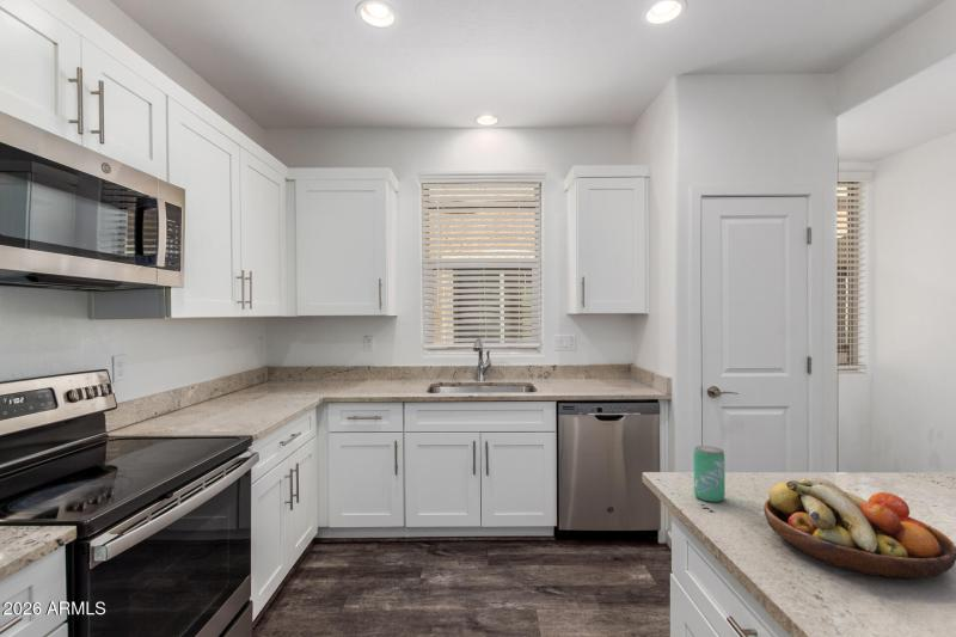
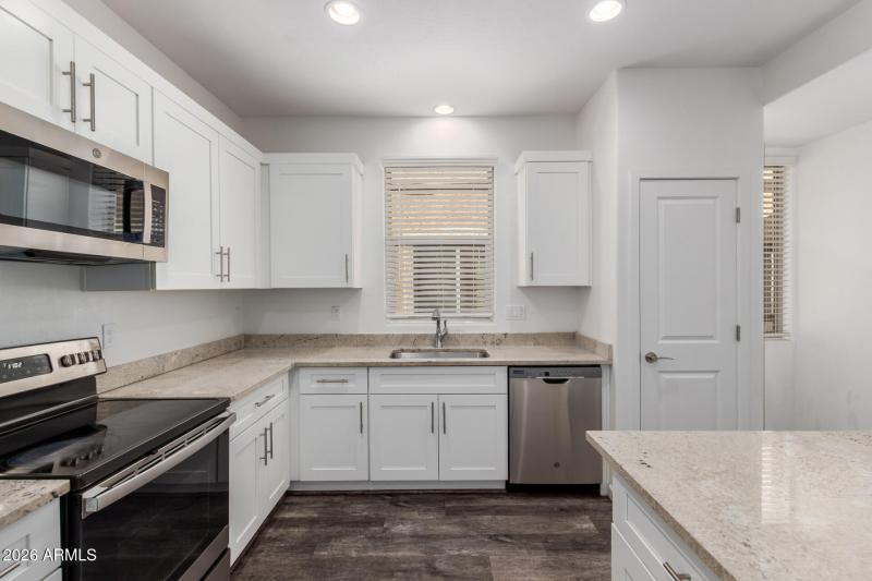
- fruit bowl [762,477,956,581]
- beverage can [692,445,727,503]
